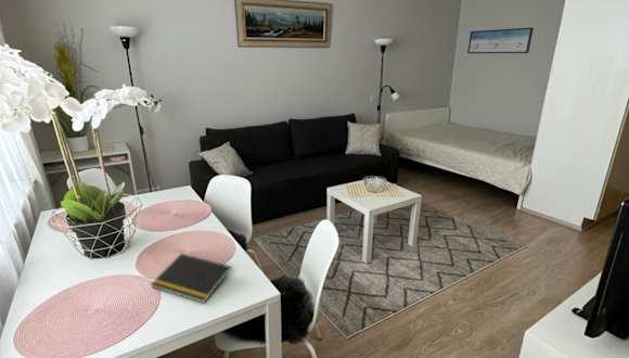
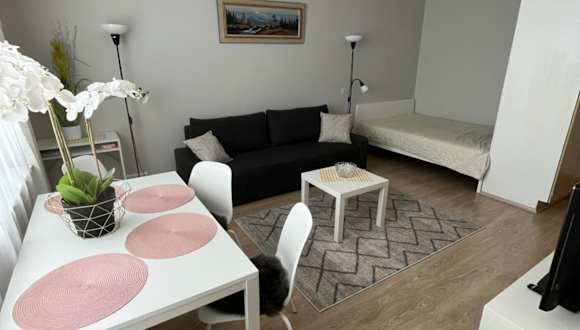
- notepad [150,253,232,304]
- wall art [466,26,535,54]
